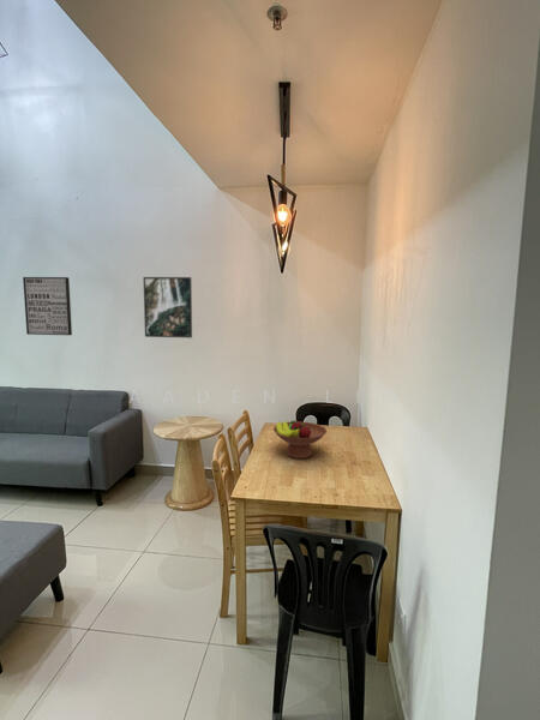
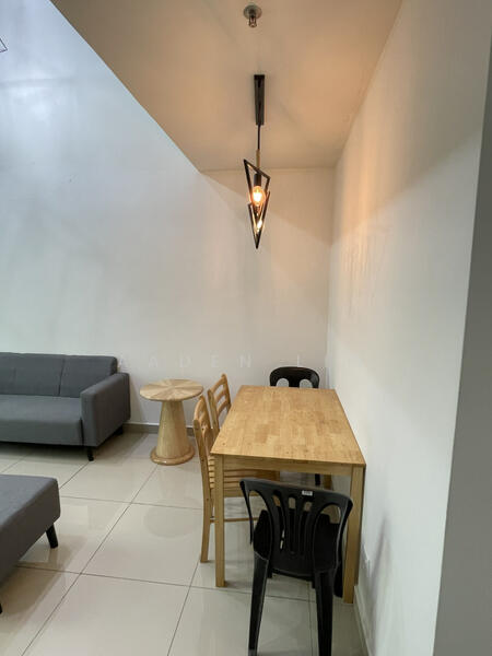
- fruit bowl [272,419,328,460]
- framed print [143,276,193,338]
- wall art [22,276,73,336]
